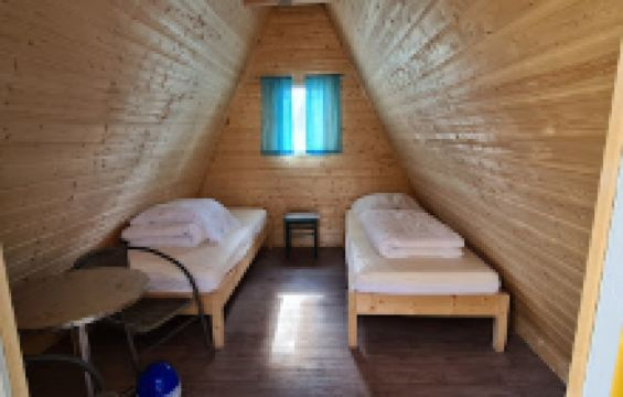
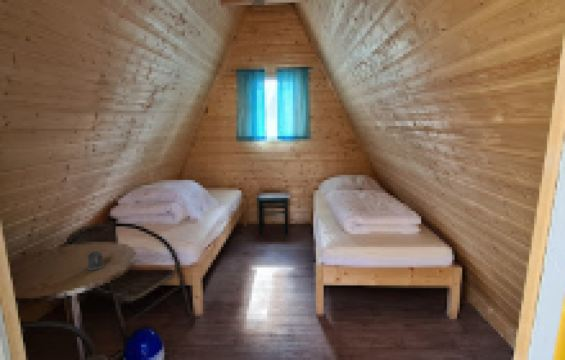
+ mug [86,250,106,271]
